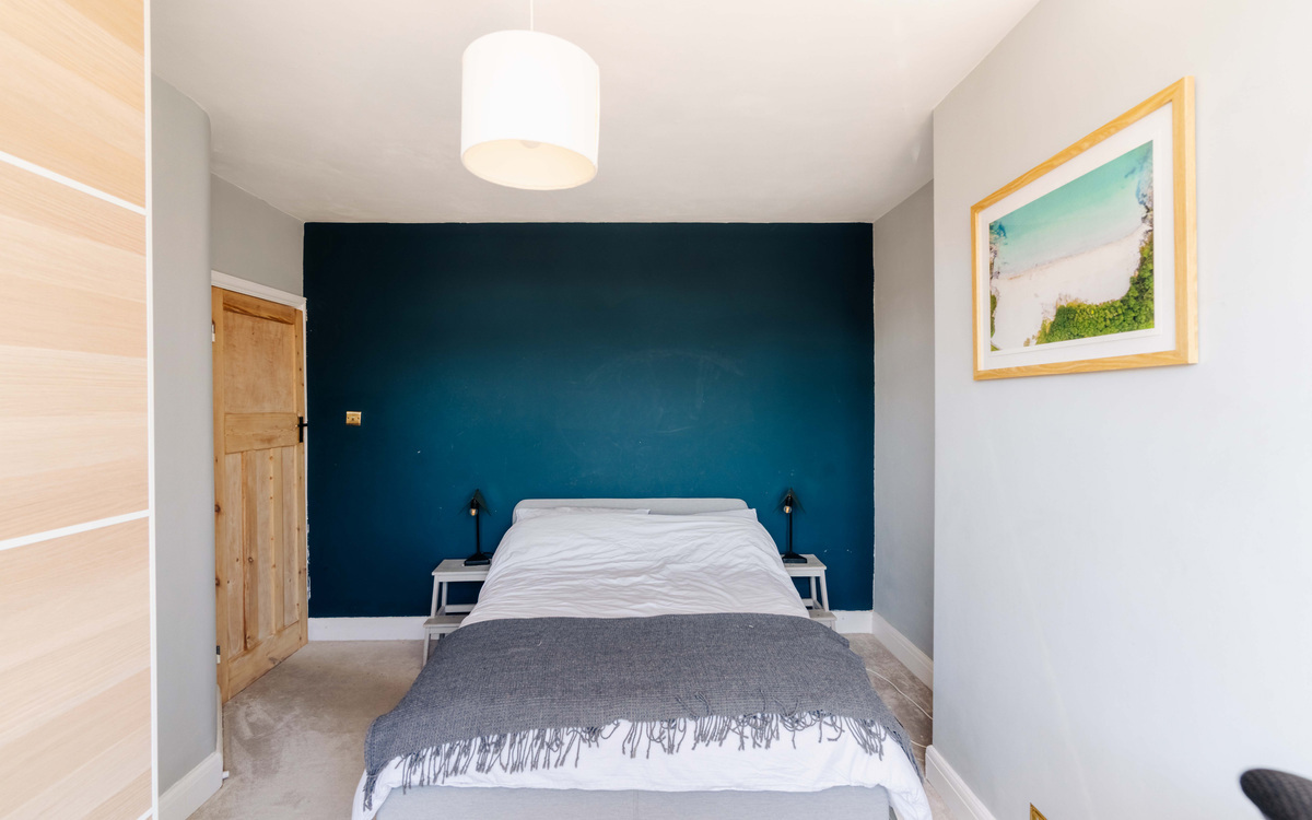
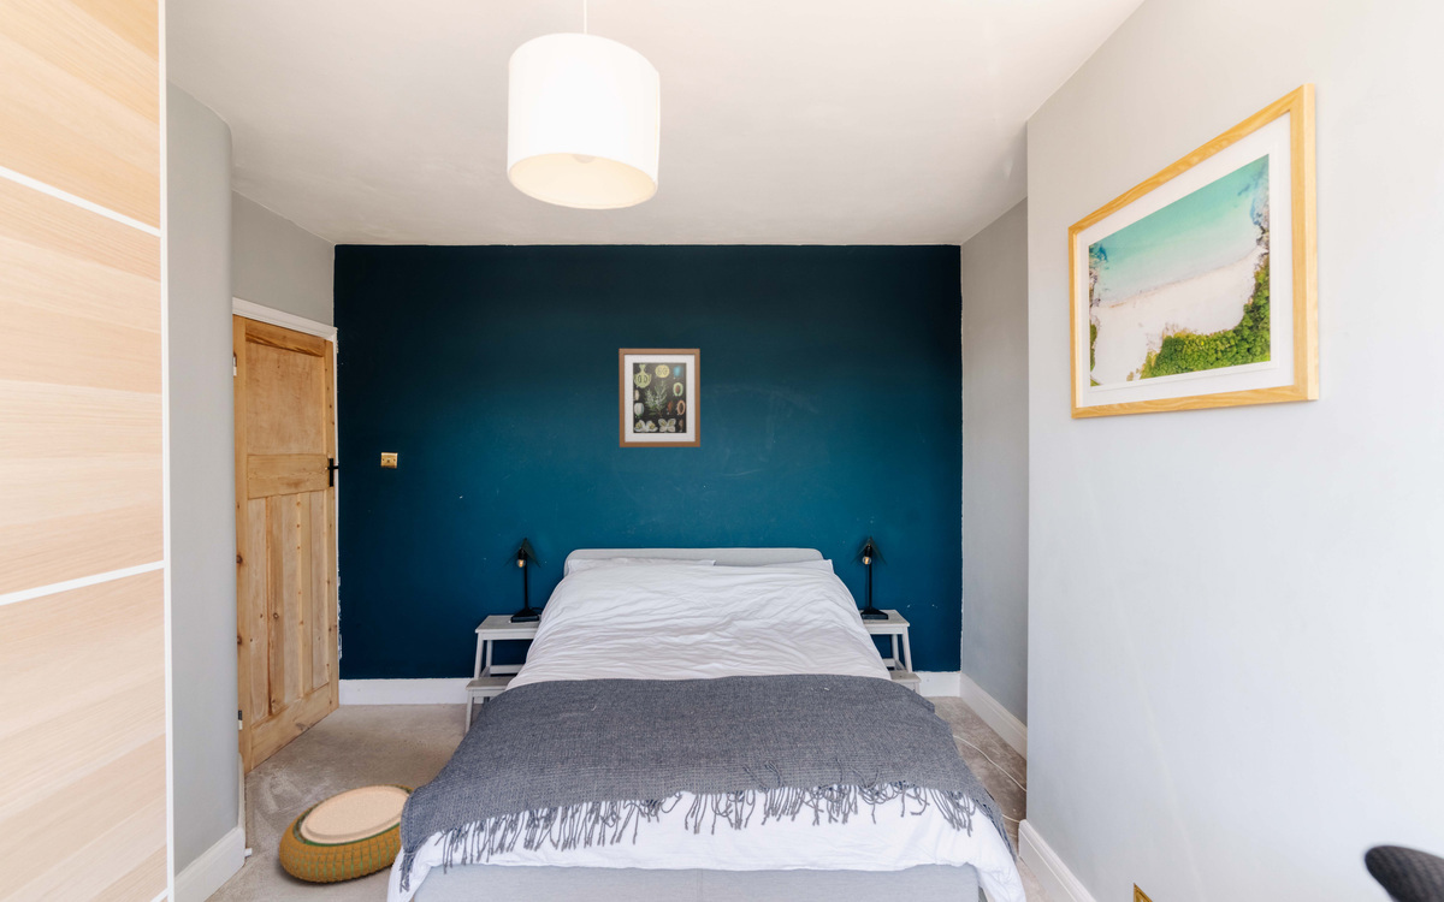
+ woven basket [278,783,415,884]
+ wall art [617,348,702,449]
